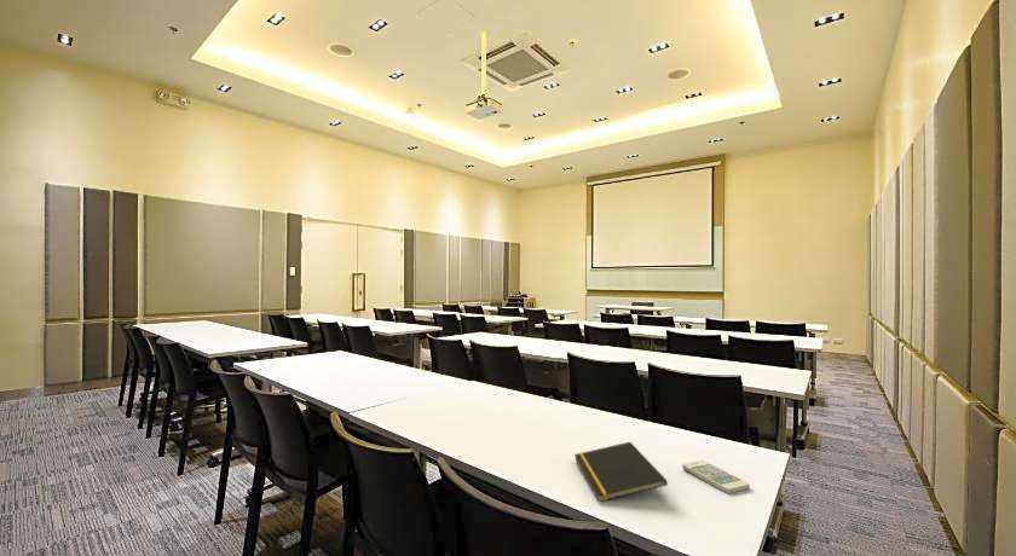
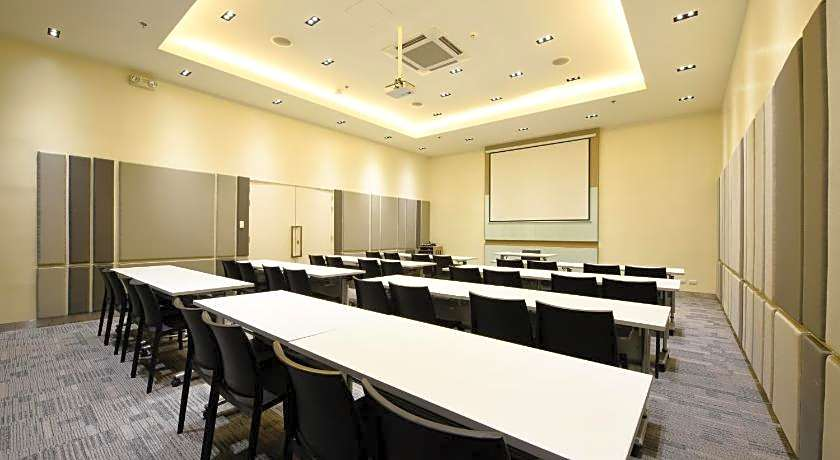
- notepad [573,441,669,503]
- smartphone [681,459,751,494]
